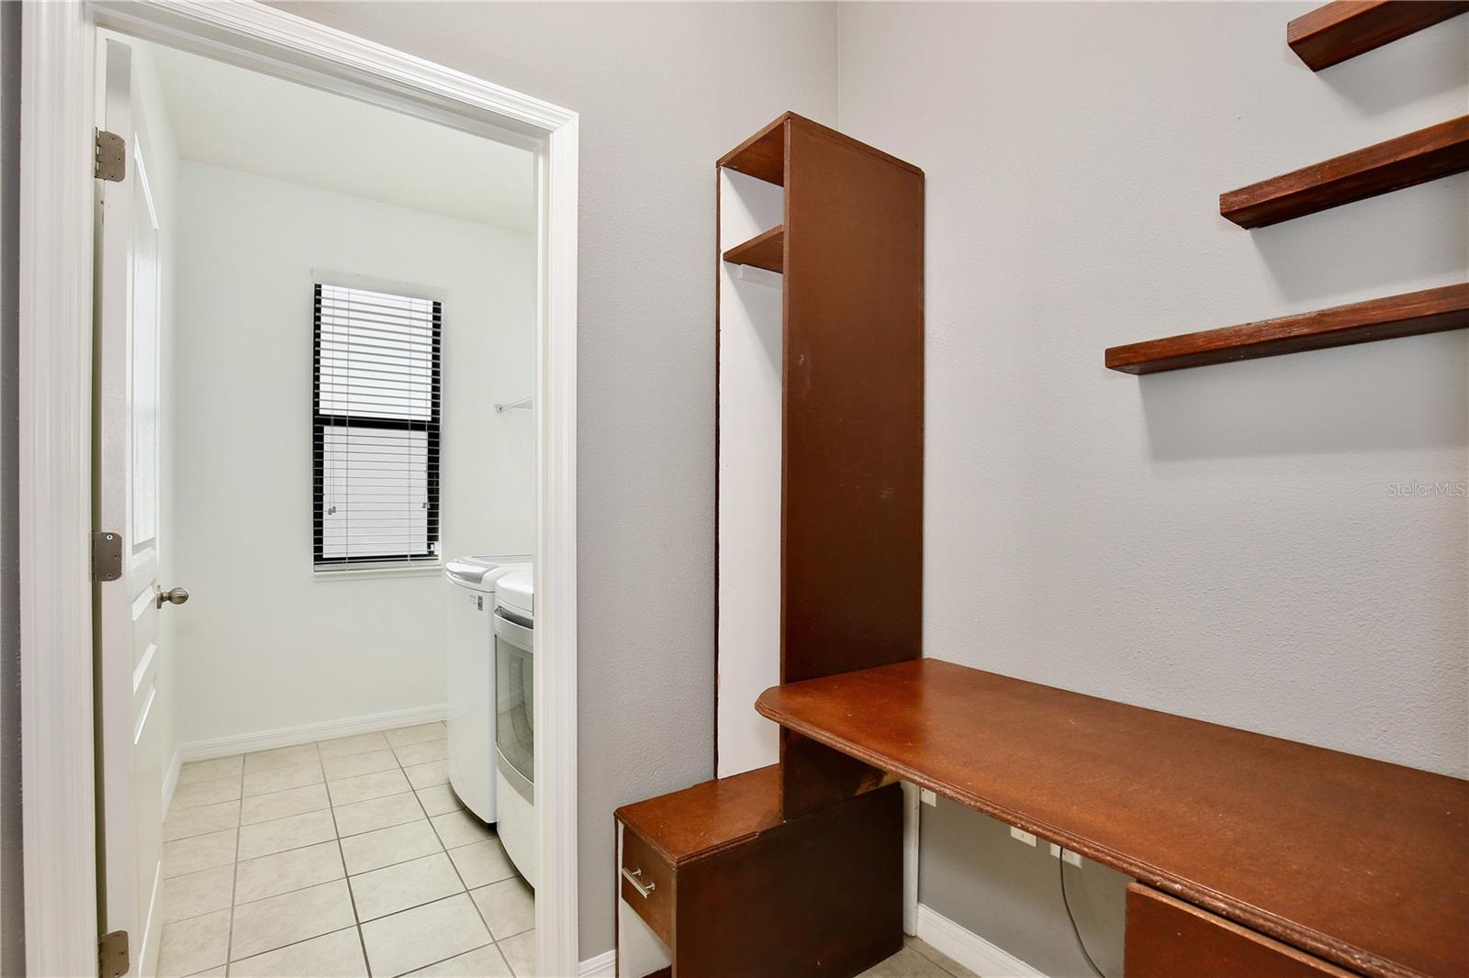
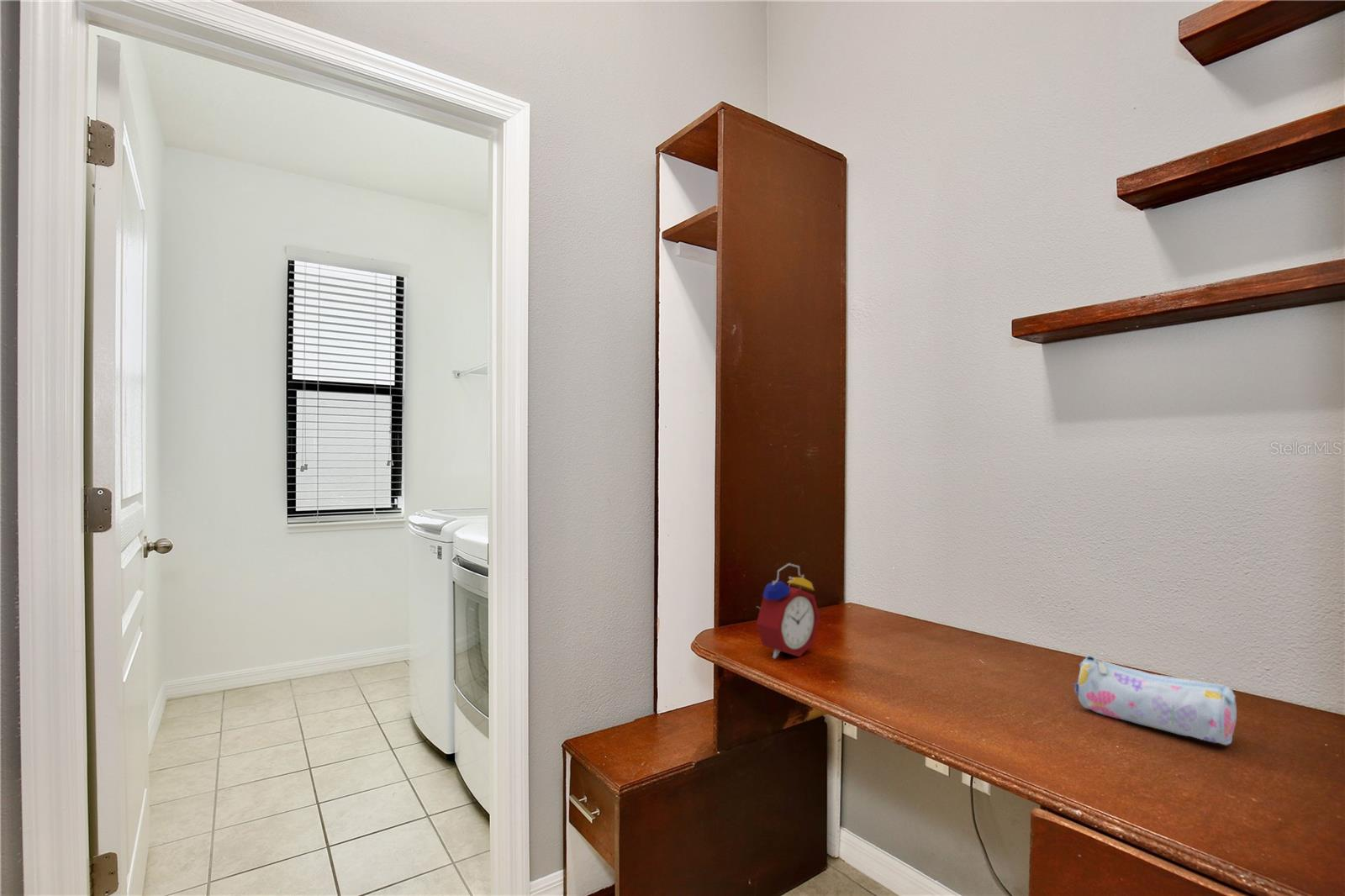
+ alarm clock [756,562,820,660]
+ pencil case [1073,655,1237,746]
